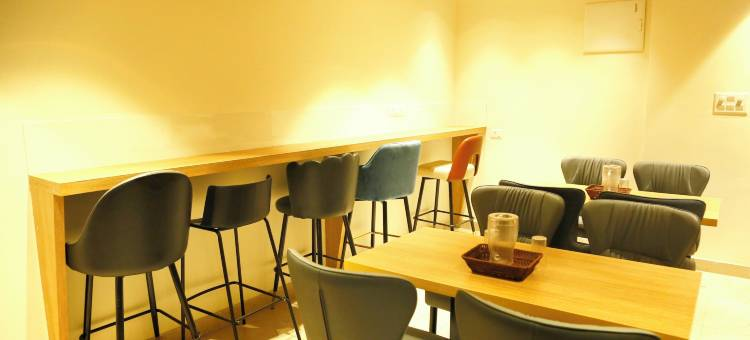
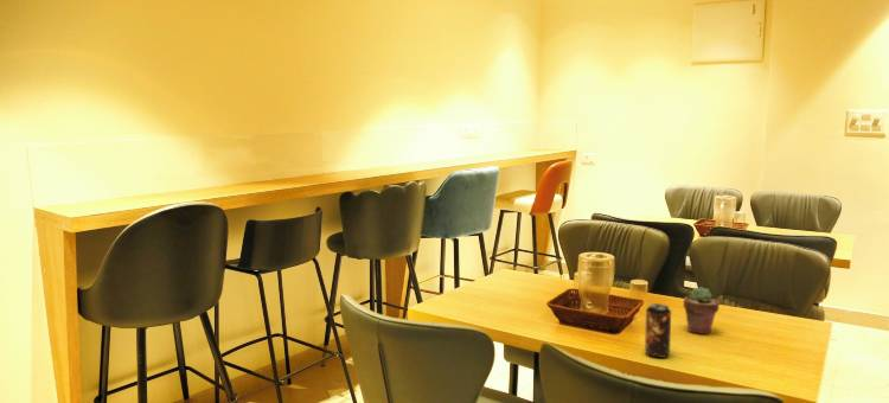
+ potted succulent [682,286,721,335]
+ beverage can [644,302,672,359]
